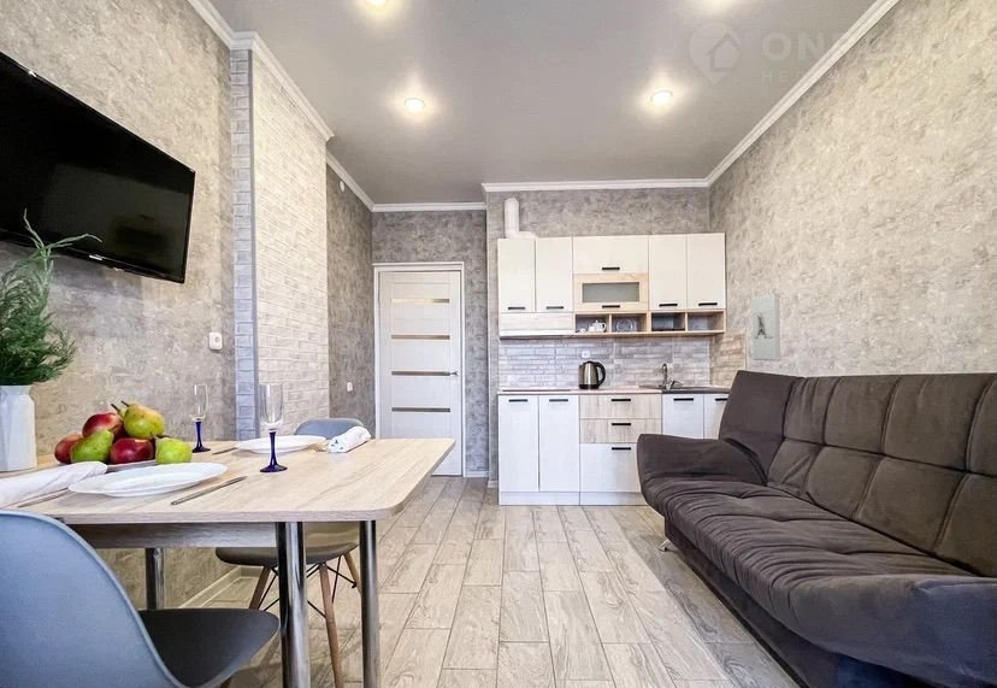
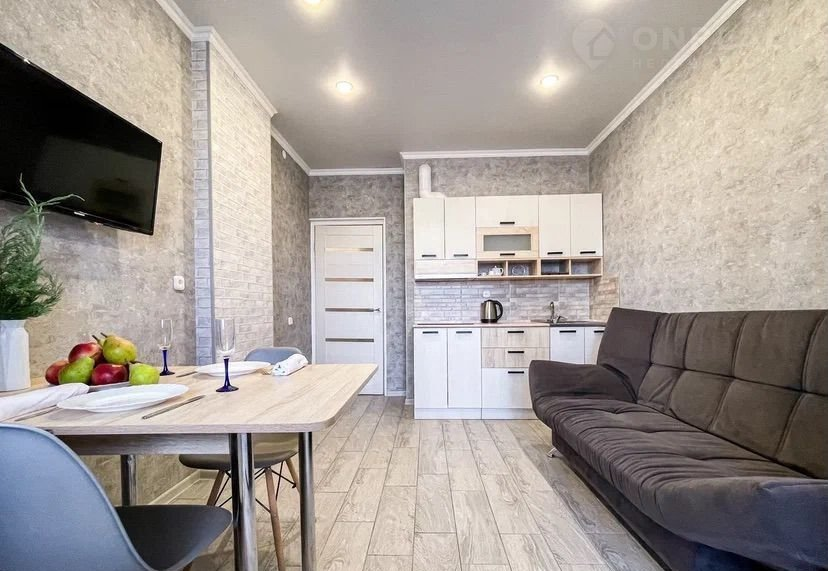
- wall sculpture [751,292,783,363]
